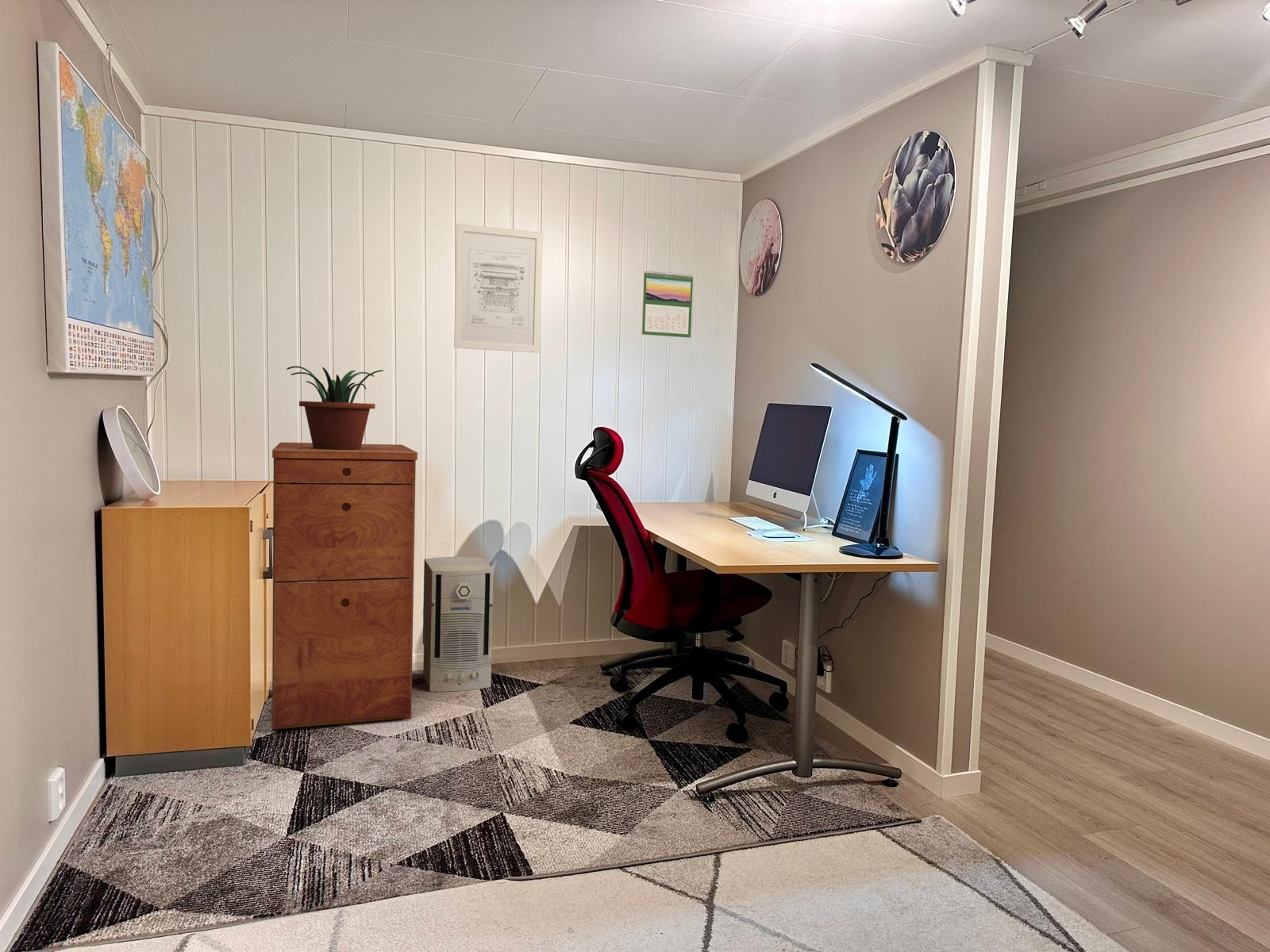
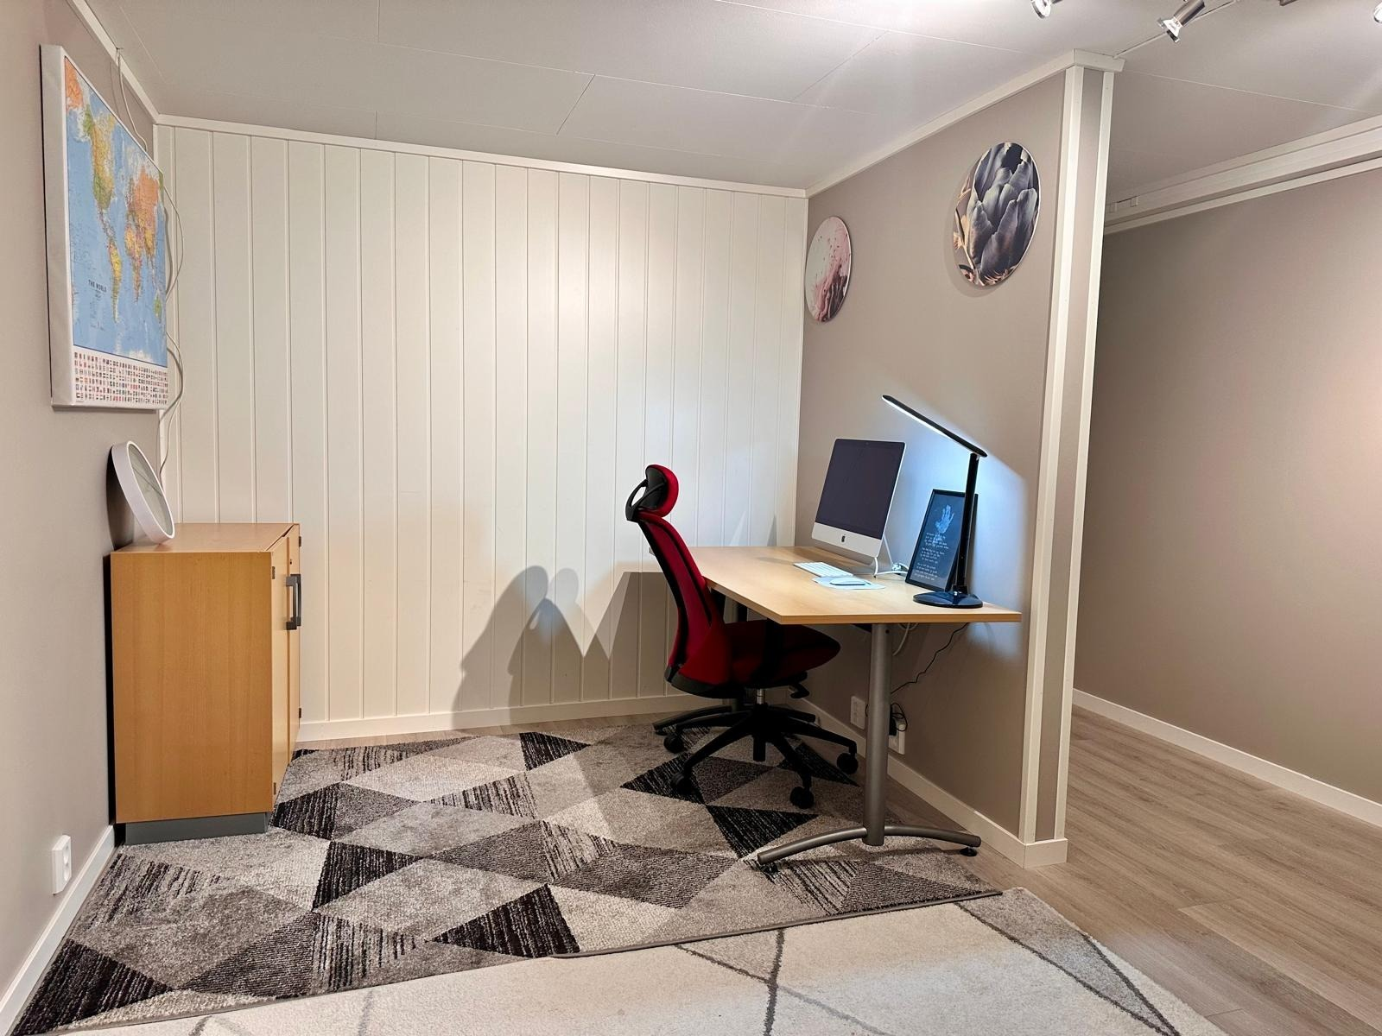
- filing cabinet [271,442,418,730]
- air purifier [422,556,495,693]
- potted plant [286,365,384,450]
- wall art [453,223,544,354]
- calendar [641,271,694,339]
